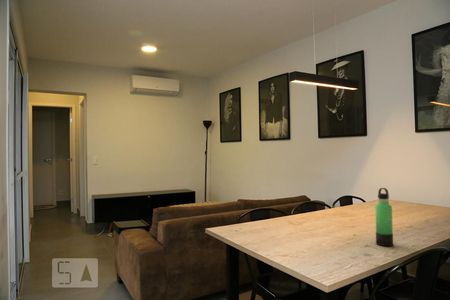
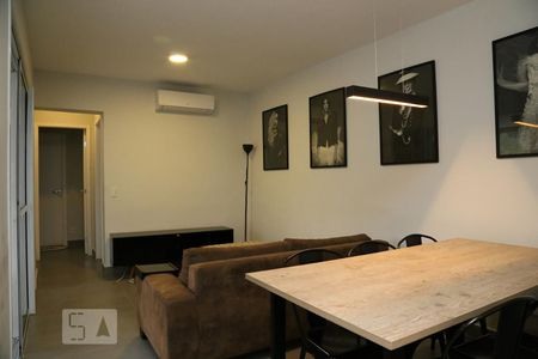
- thermos bottle [374,187,394,247]
